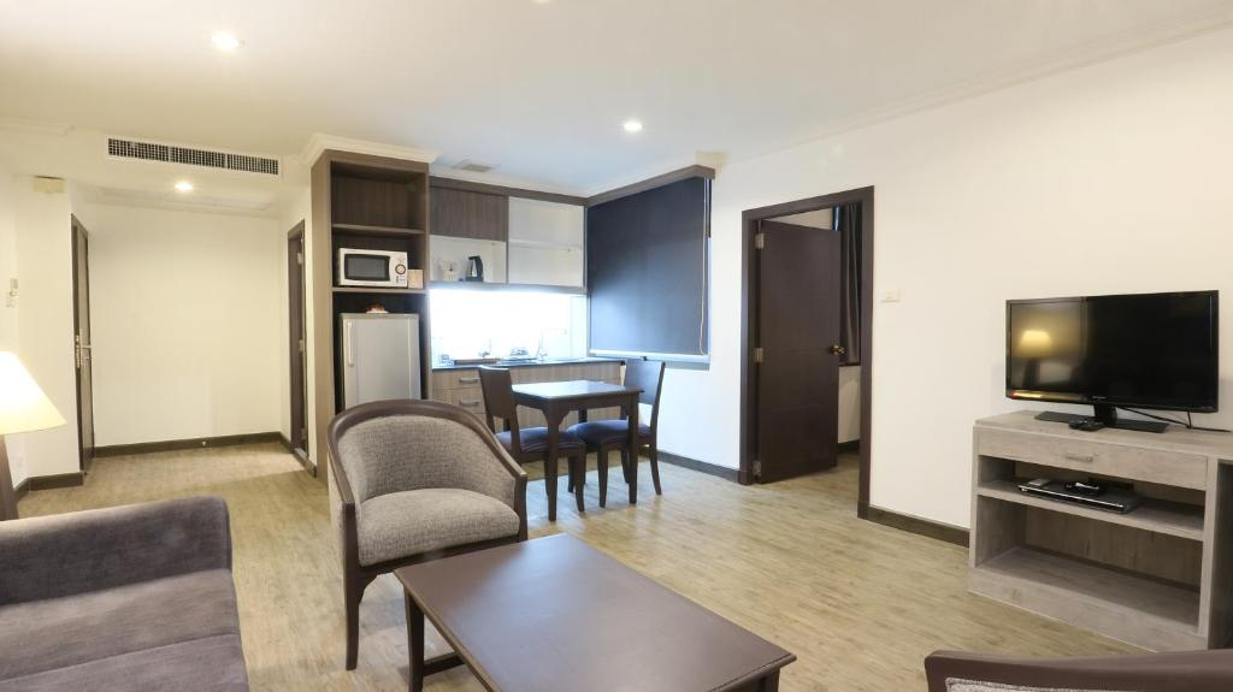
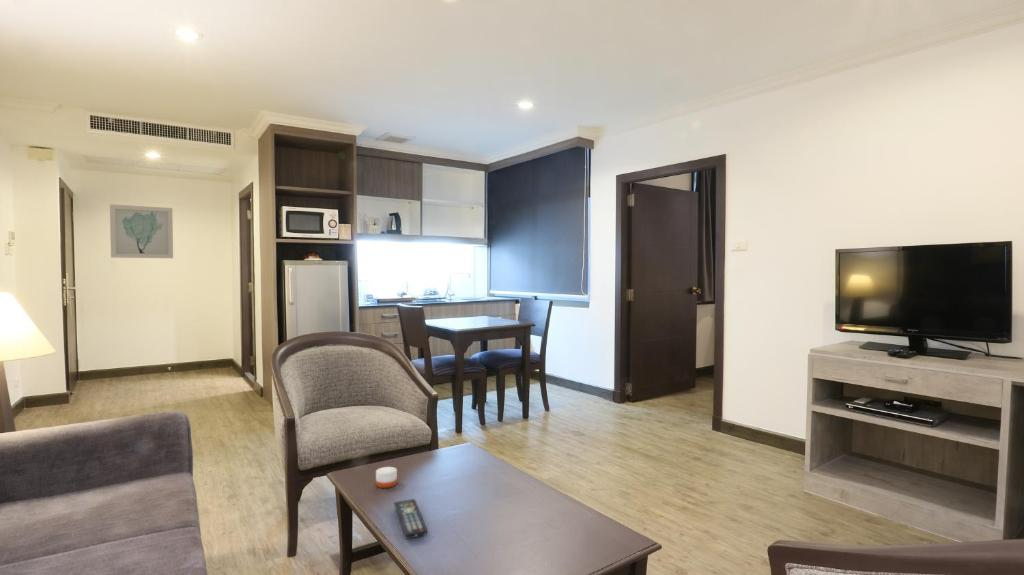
+ candle [375,466,398,489]
+ remote control [393,498,428,539]
+ wall art [109,203,174,259]
